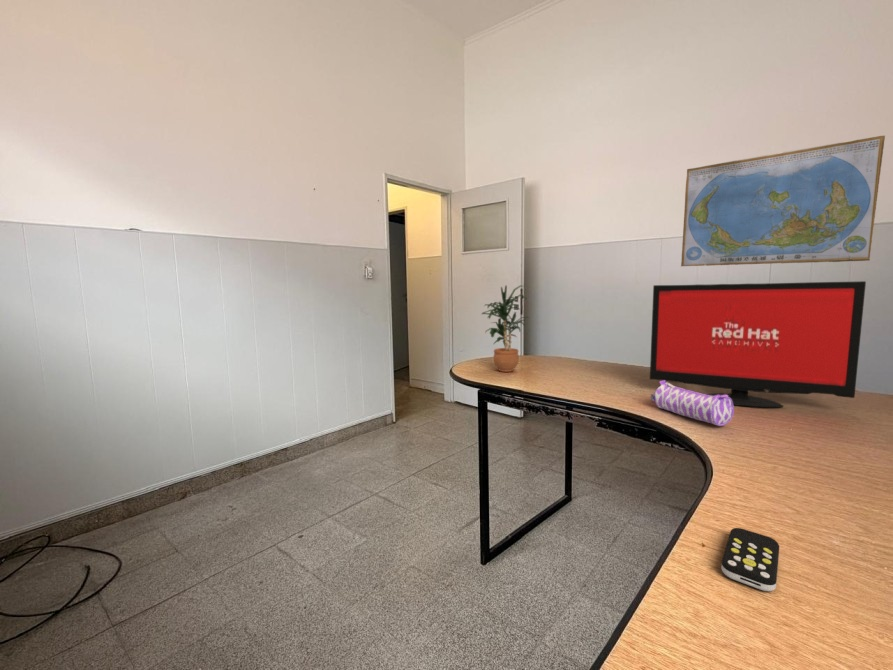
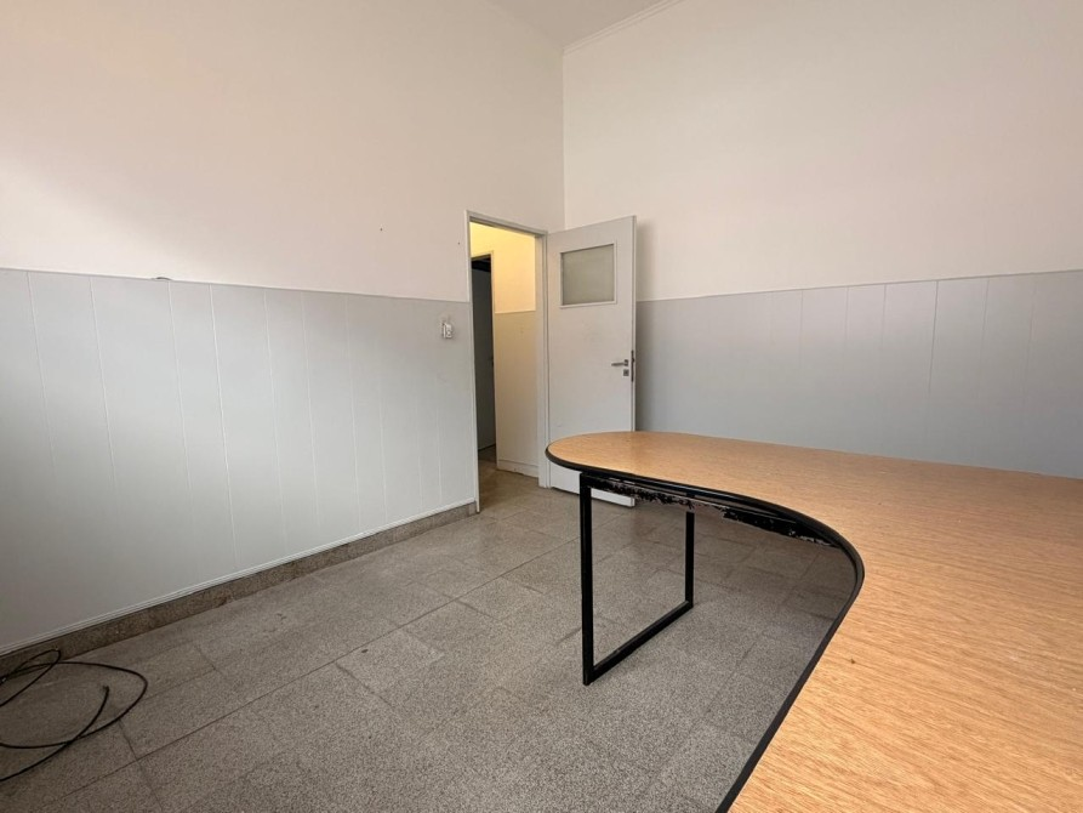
- world map [680,134,886,267]
- remote control [720,527,780,592]
- potted plant [480,284,530,373]
- computer monitor [649,280,867,409]
- pencil case [650,380,735,427]
